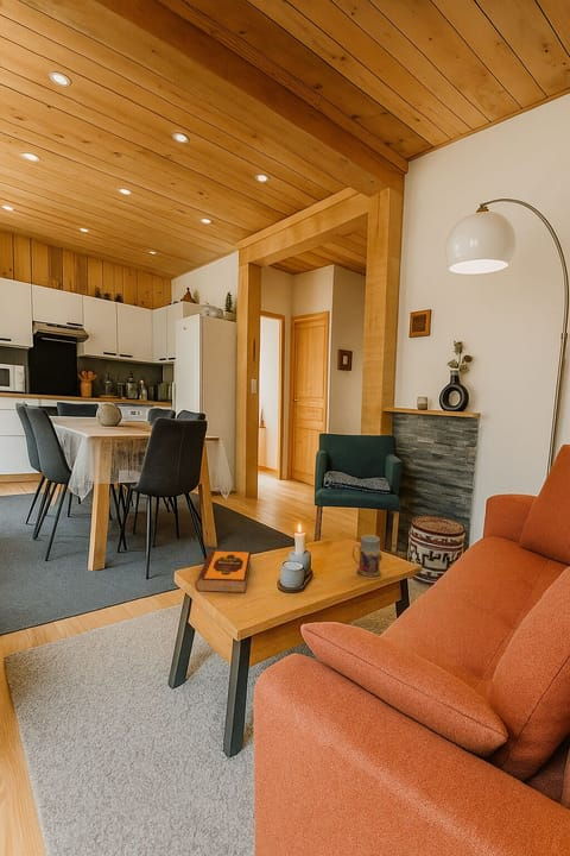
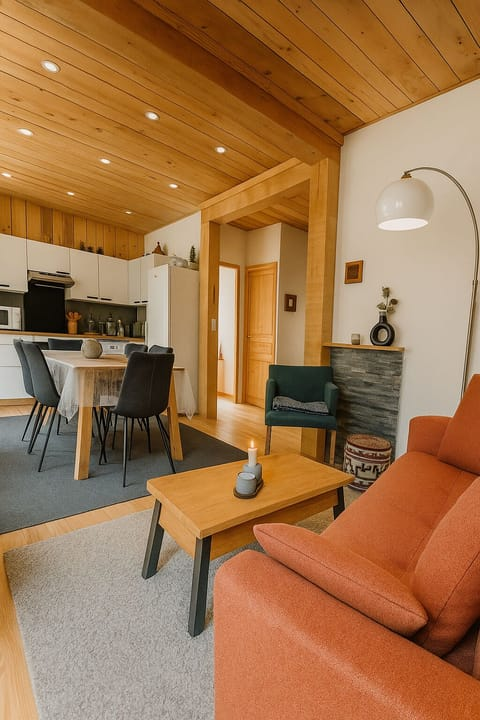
- mug [352,534,384,580]
- hardback book [194,549,252,594]
